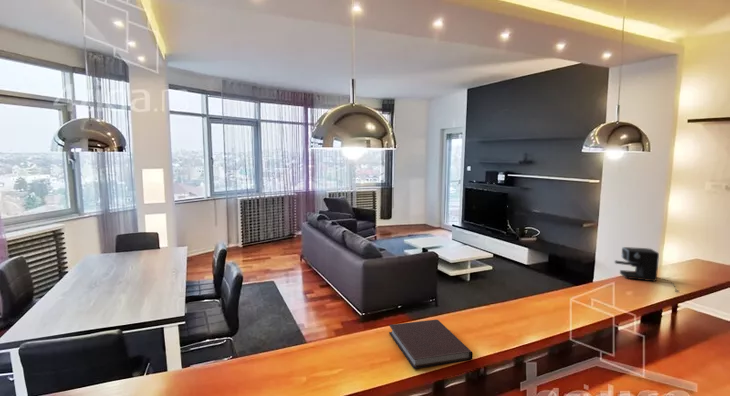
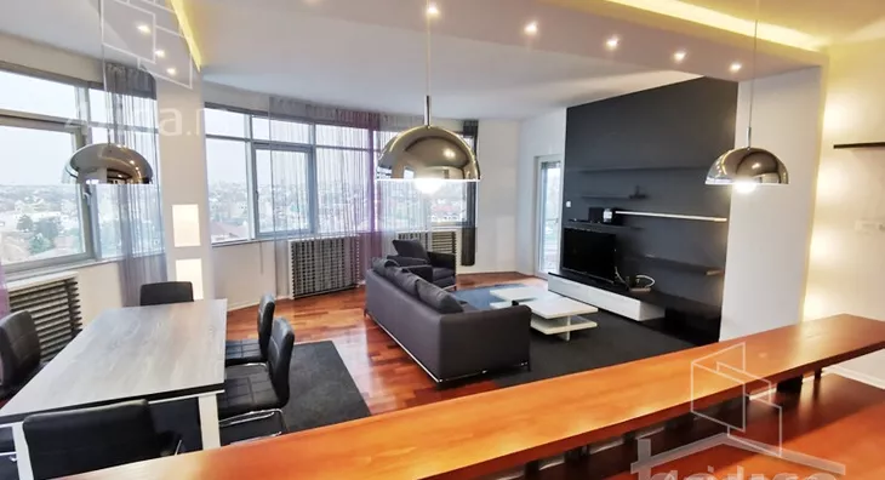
- notebook [388,319,474,370]
- coffee maker [614,246,679,293]
